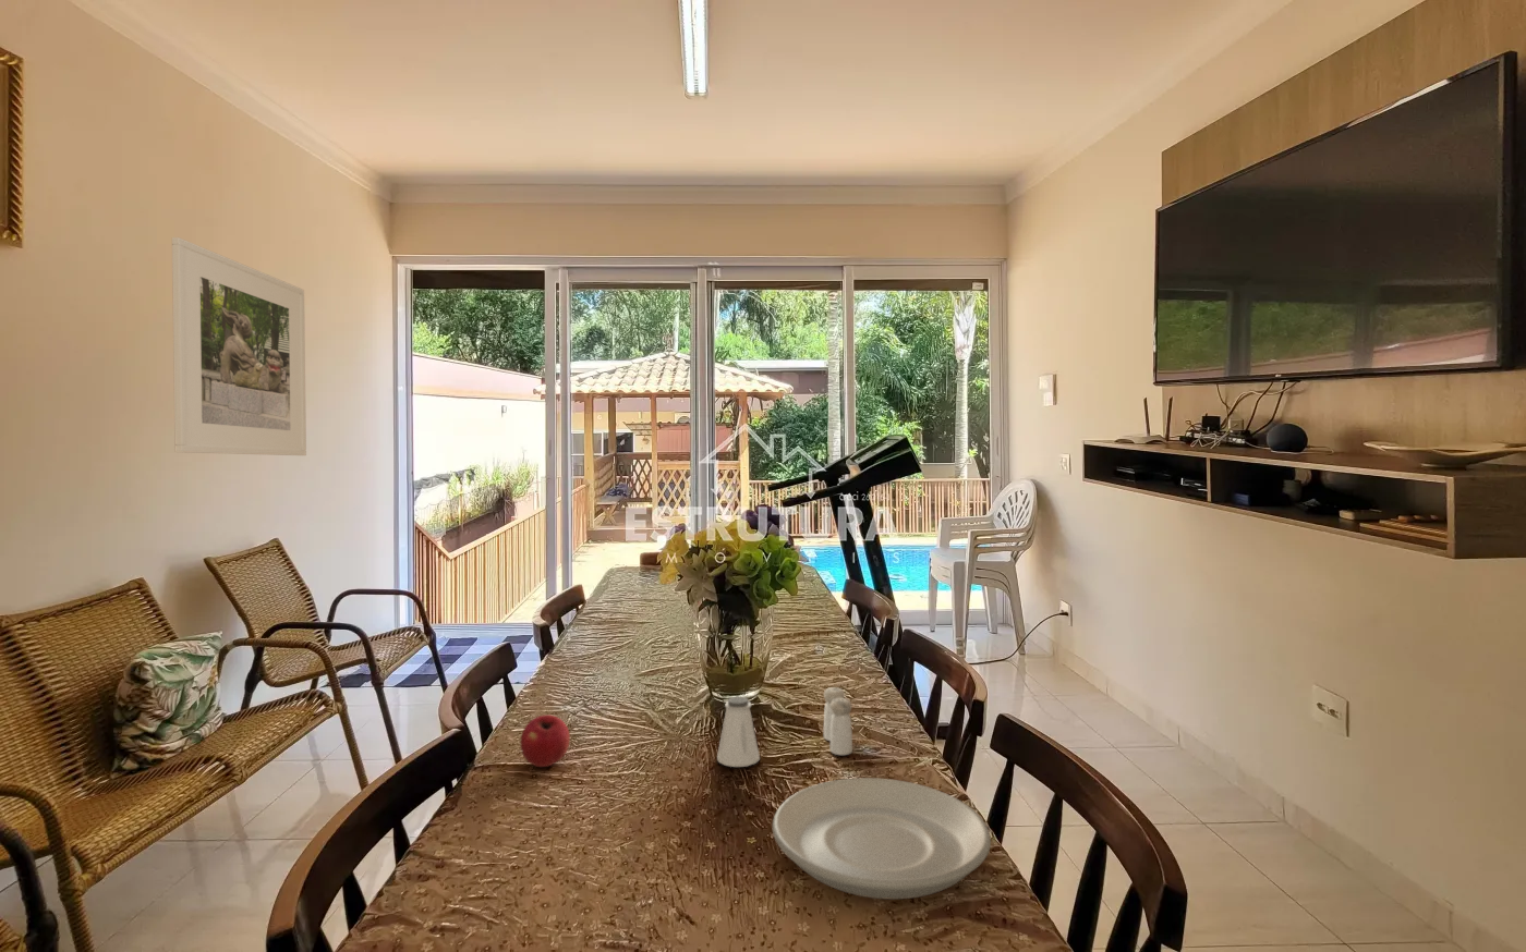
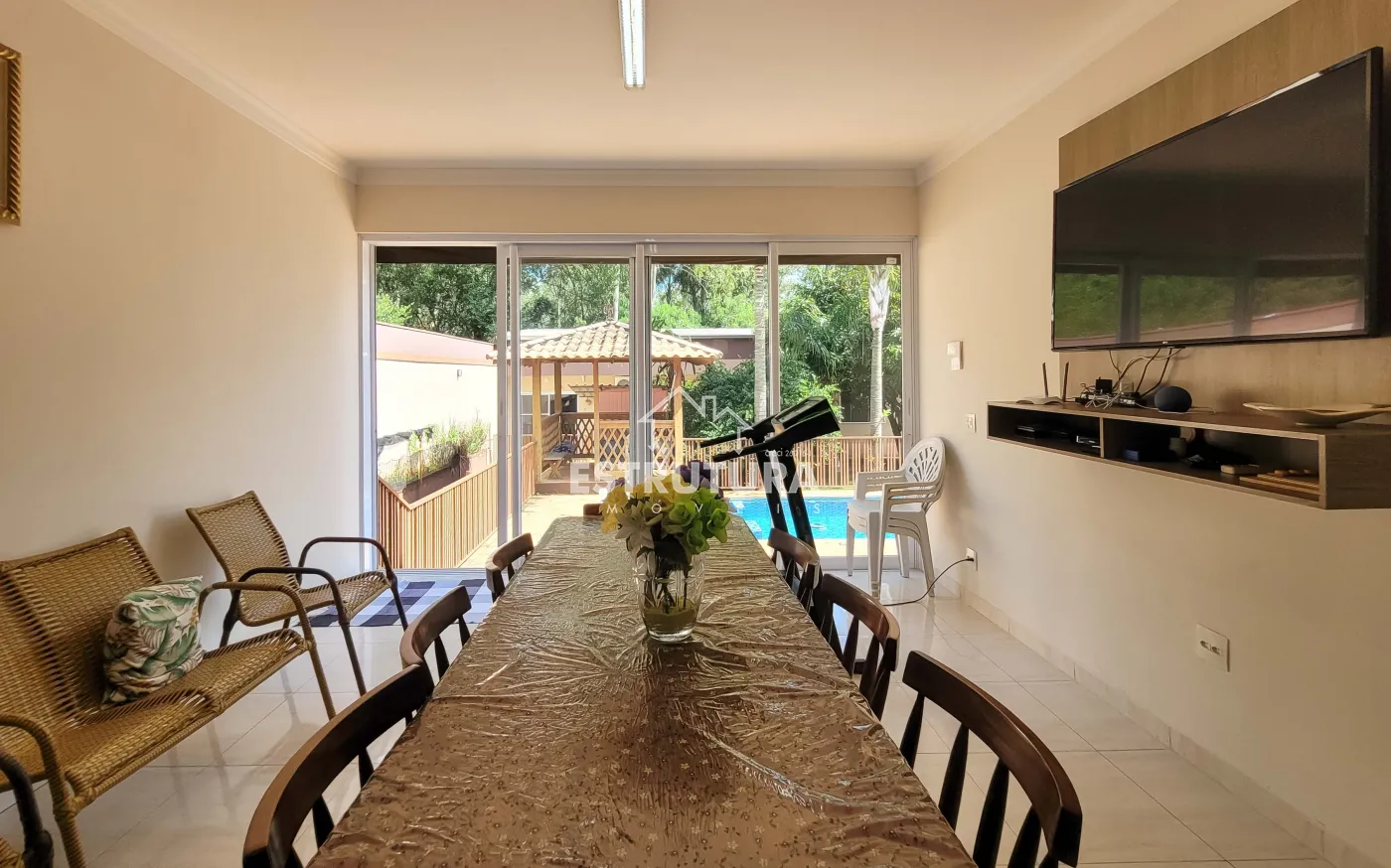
- plate [771,777,992,899]
- apple [519,714,572,768]
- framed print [171,237,307,456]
- saltshaker [716,696,761,768]
- salt and pepper shaker [823,687,854,756]
